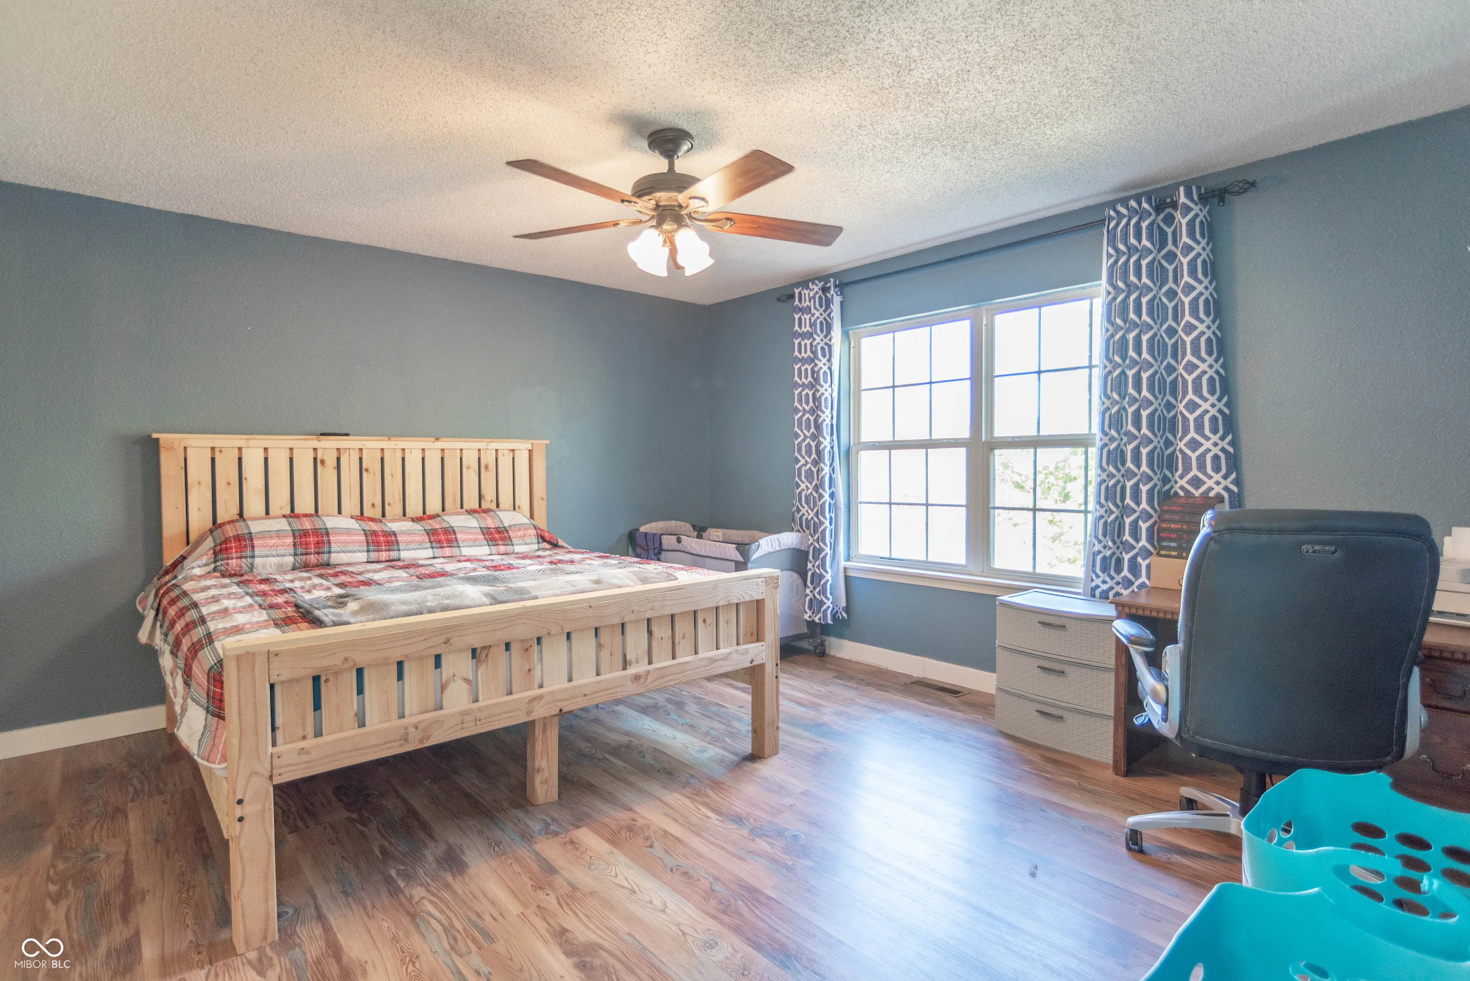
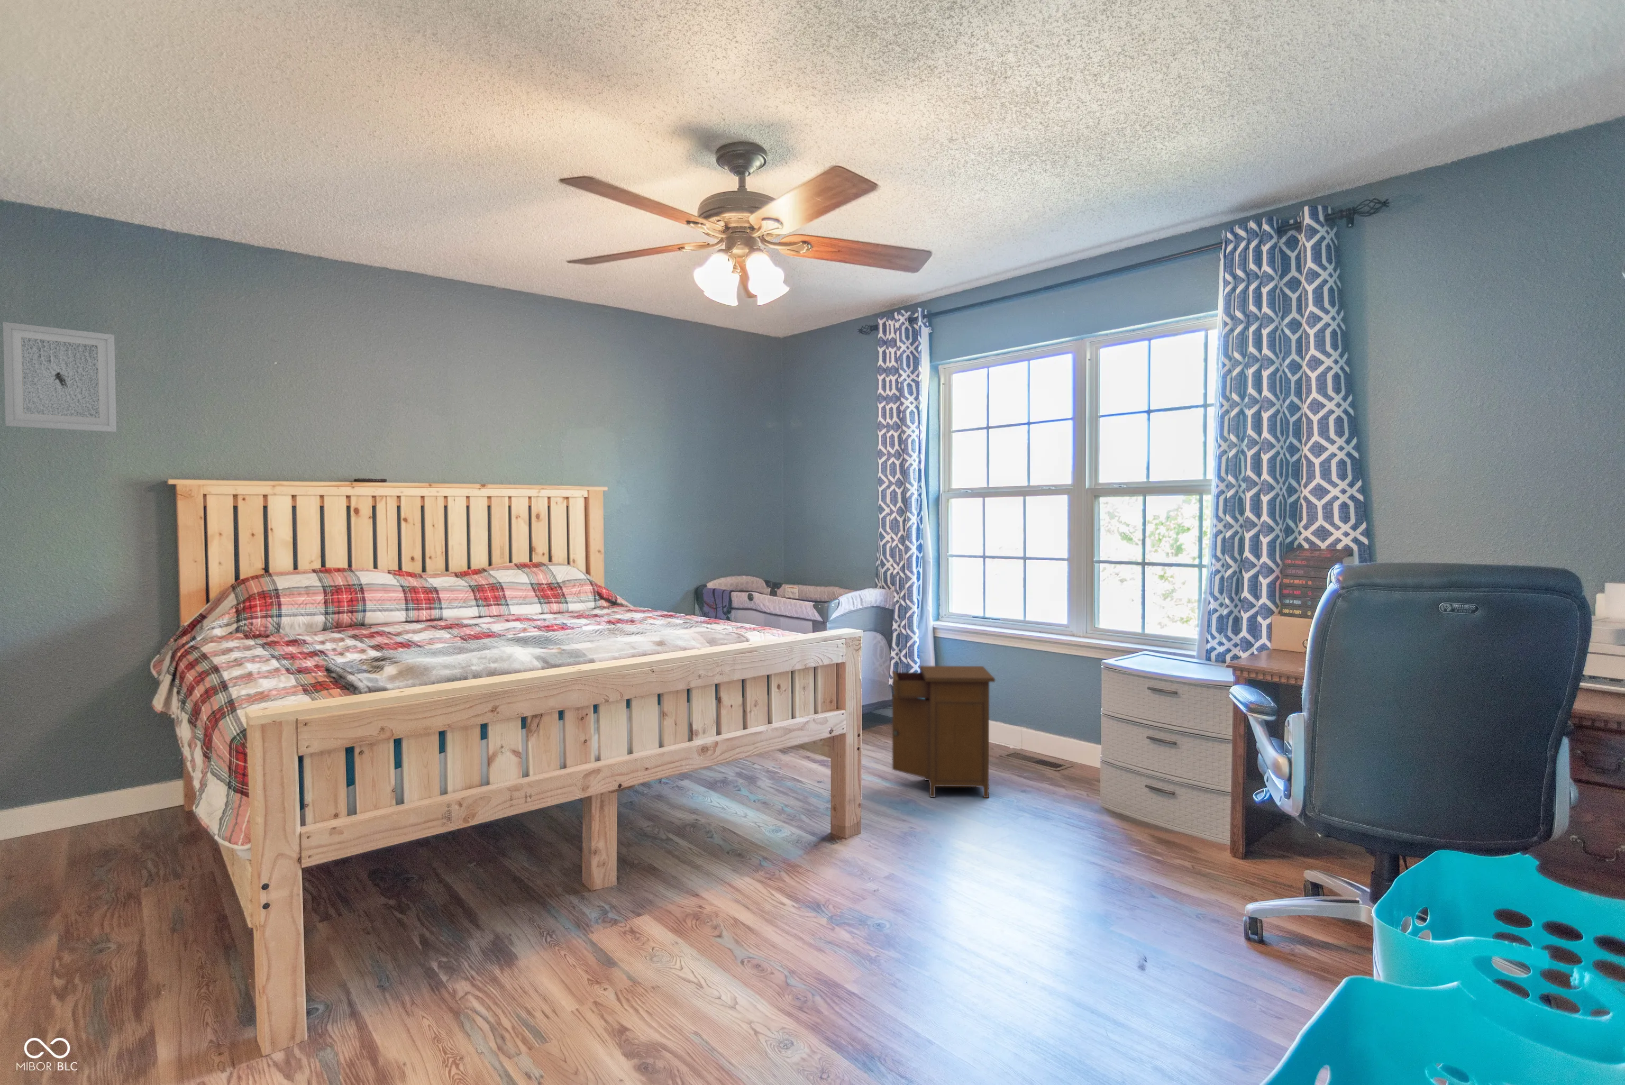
+ nightstand [891,665,995,798]
+ wall art [2,322,117,432]
